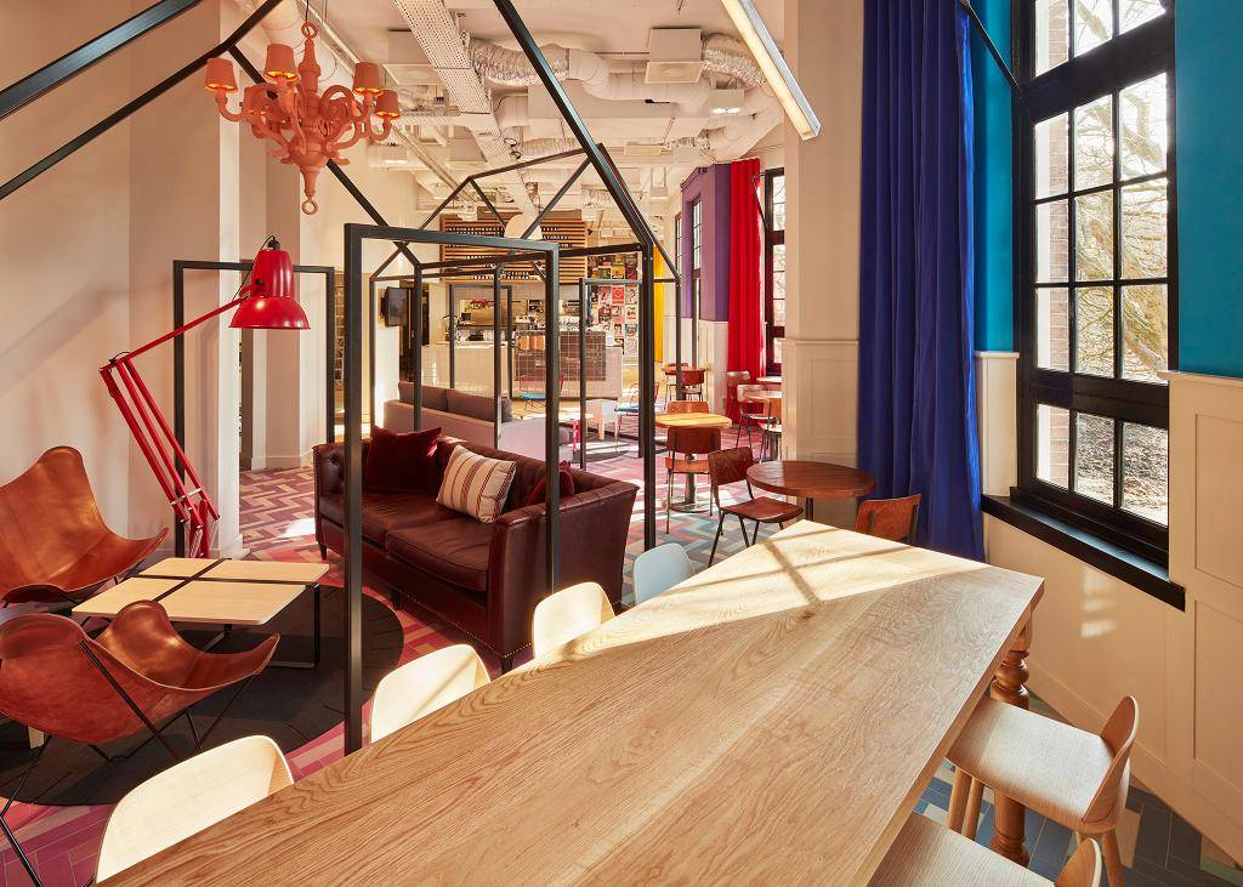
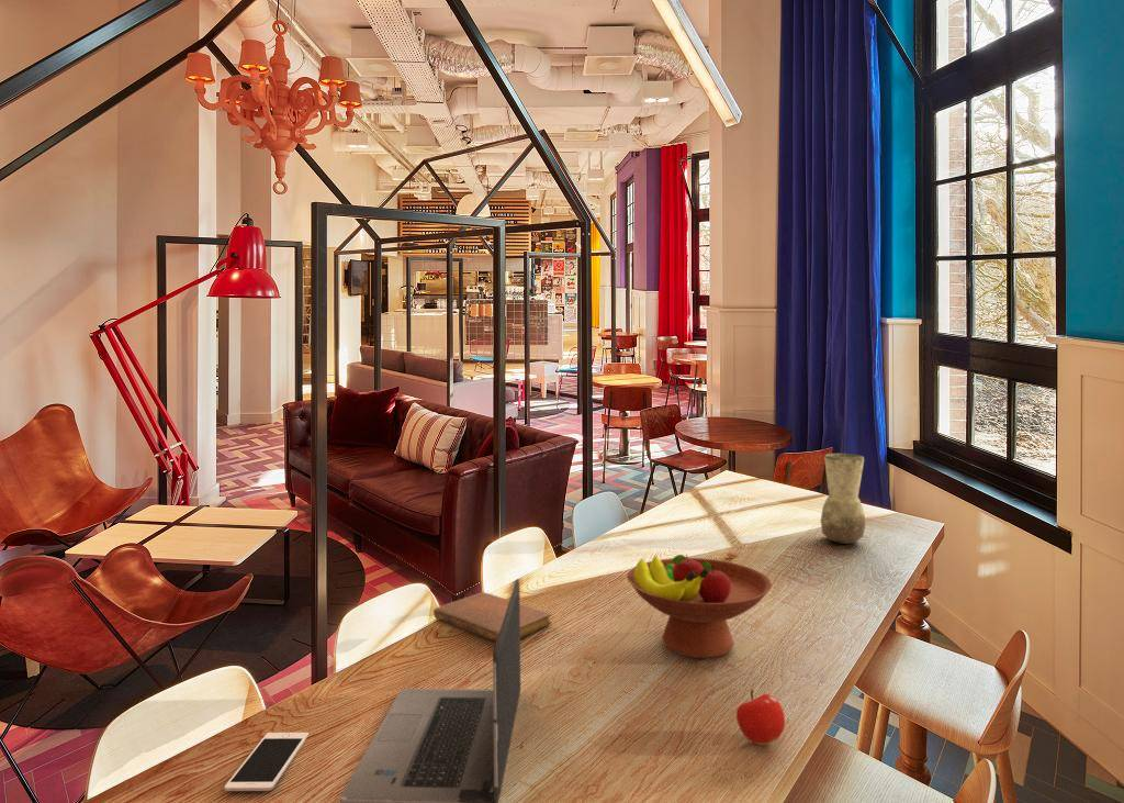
+ fruit bowl [626,554,773,659]
+ laptop computer [339,578,521,803]
+ notebook [432,591,552,643]
+ vase [820,453,867,545]
+ fruit [735,689,786,746]
+ cell phone [223,732,310,792]
